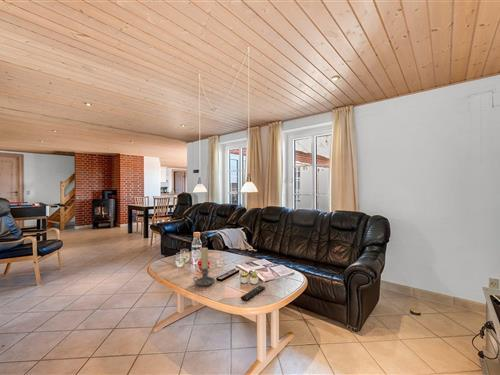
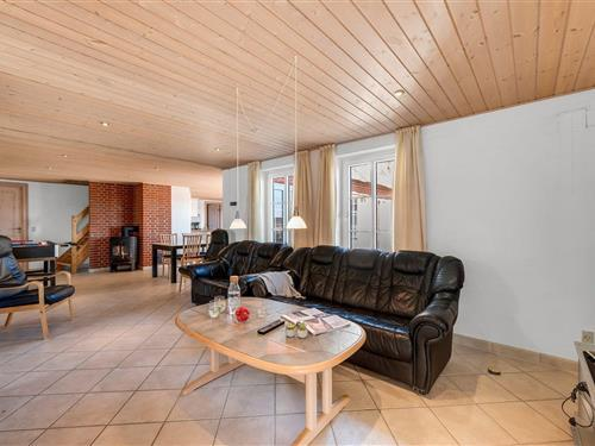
- remote control [240,285,266,302]
- candle holder [193,247,216,287]
